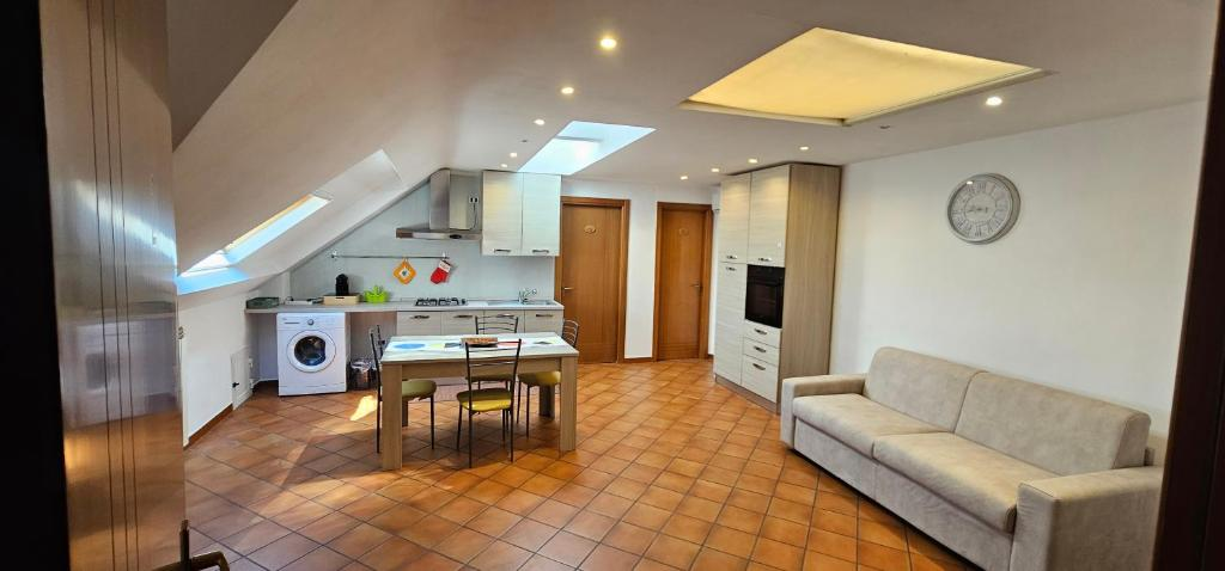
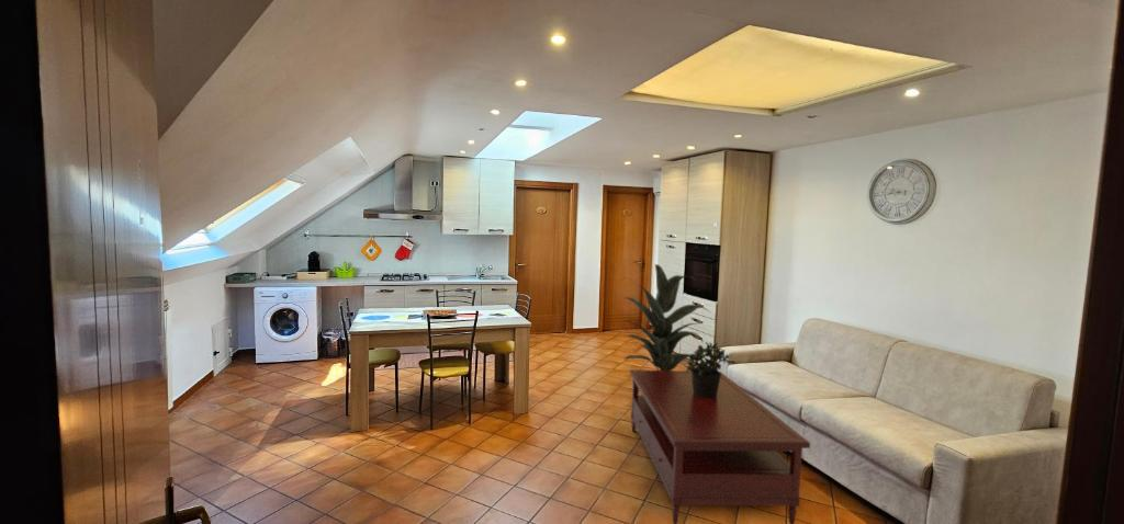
+ potted plant [685,341,735,398]
+ coffee table [629,368,811,524]
+ indoor plant [621,263,710,371]
